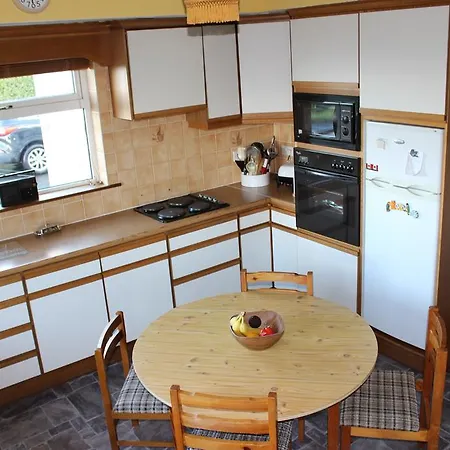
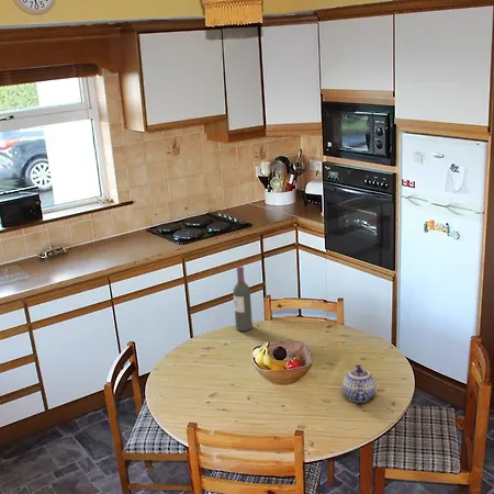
+ teapot [341,363,377,404]
+ wine bottle [233,265,254,332]
